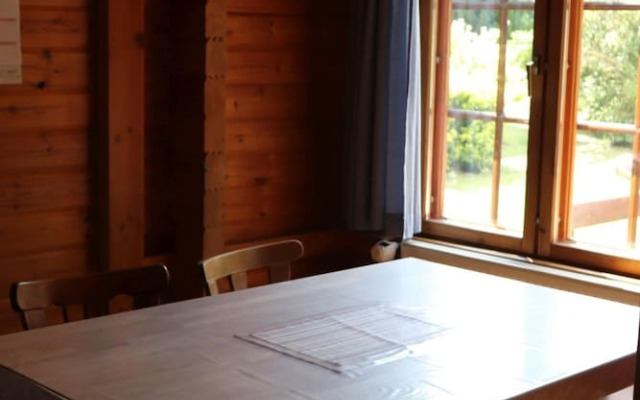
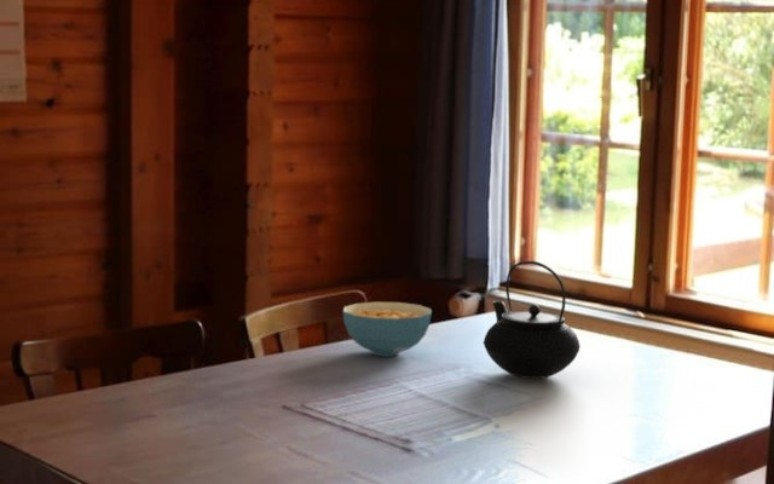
+ cereal bowl [342,301,433,357]
+ teapot [483,260,582,380]
